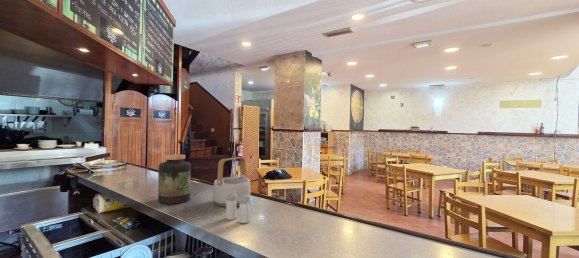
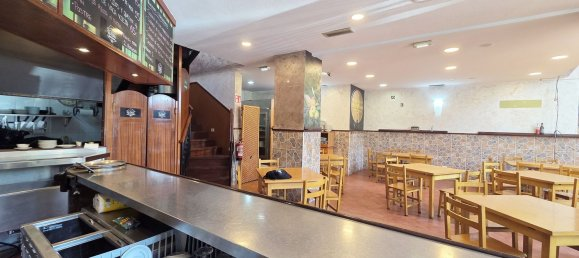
- teapot [212,156,252,208]
- salt and pepper shaker [225,193,251,224]
- jar [157,153,192,205]
